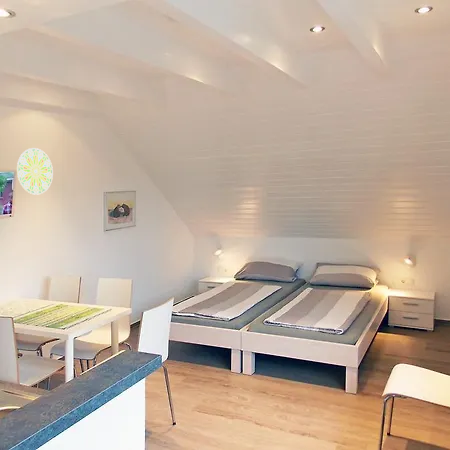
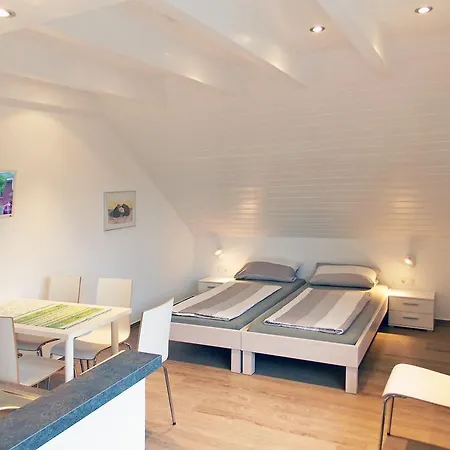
- decorative plate [16,147,54,196]
